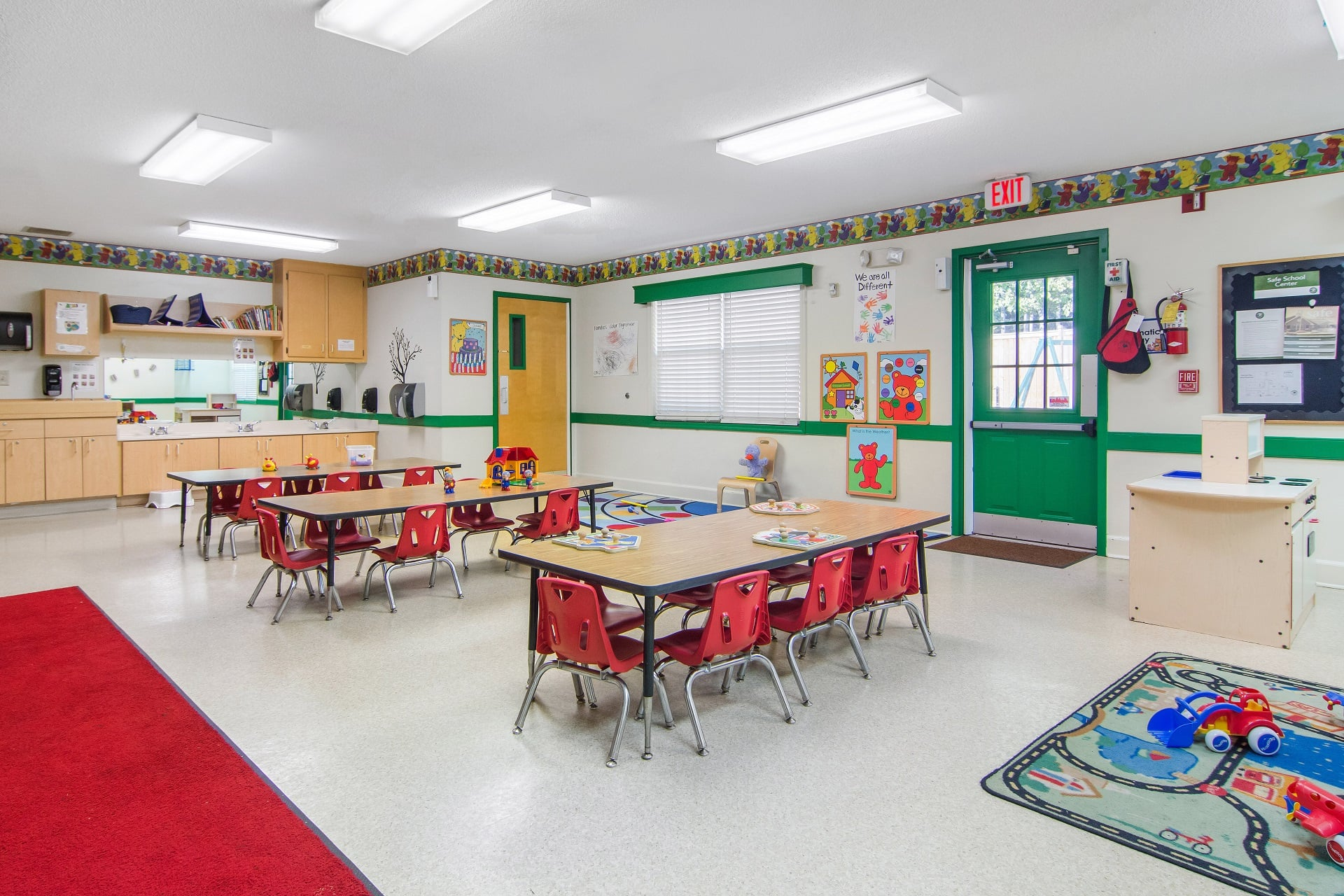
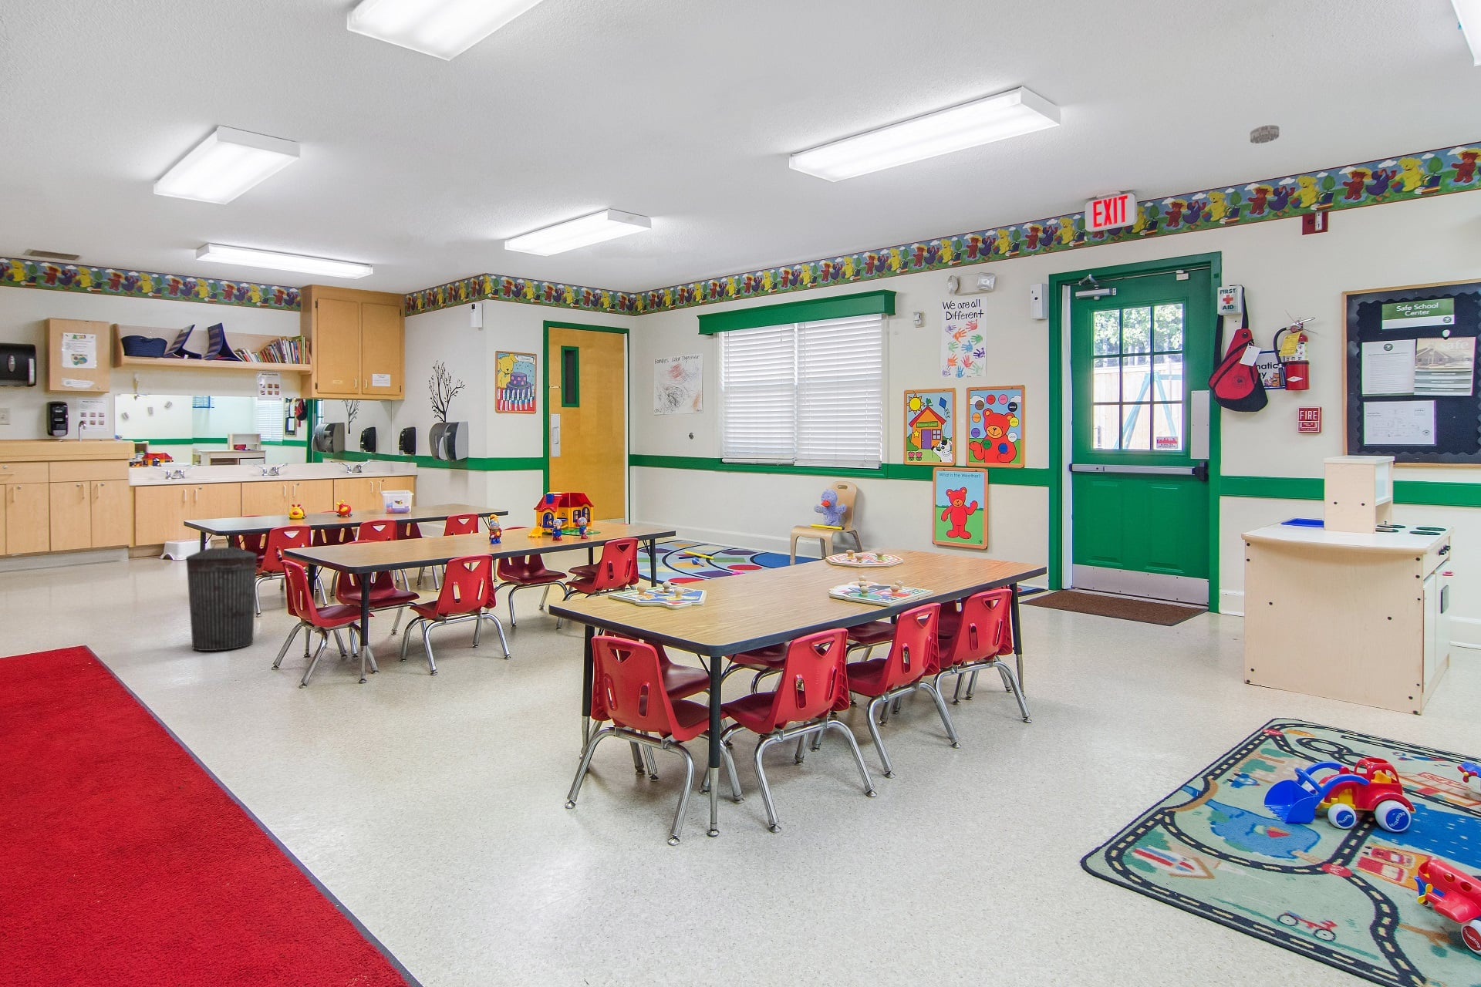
+ smoke detector [1250,124,1279,144]
+ trash can [185,541,258,651]
